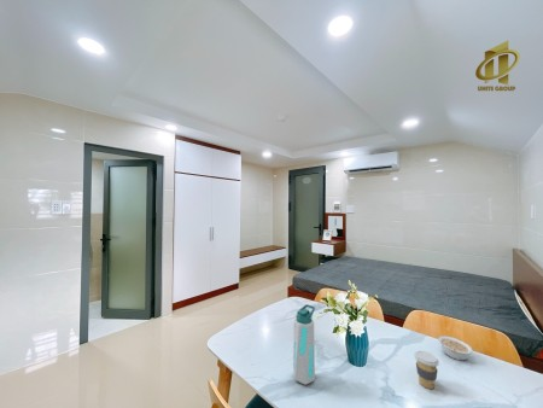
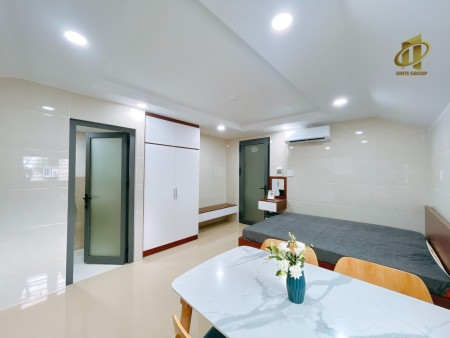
- legume [437,334,473,362]
- coffee cup [413,350,440,390]
- water bottle [292,303,316,386]
